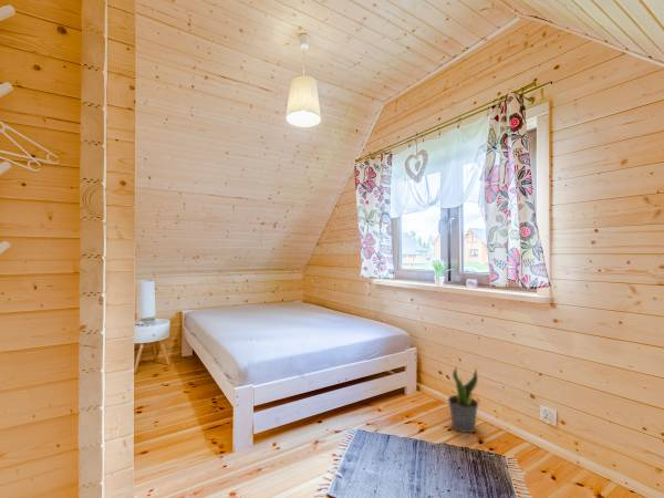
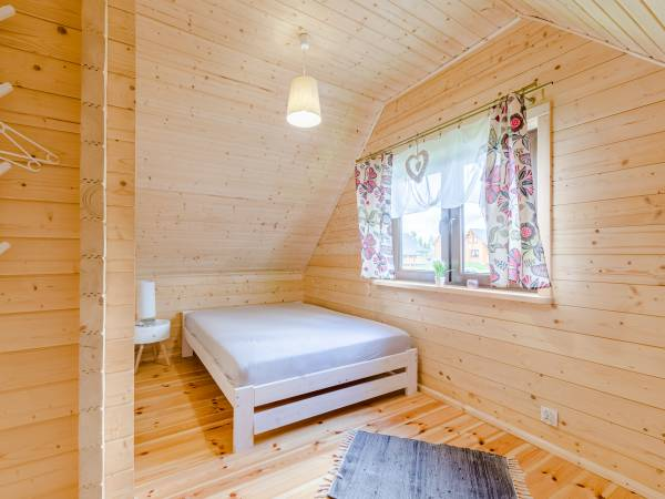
- potted plant [447,365,479,434]
